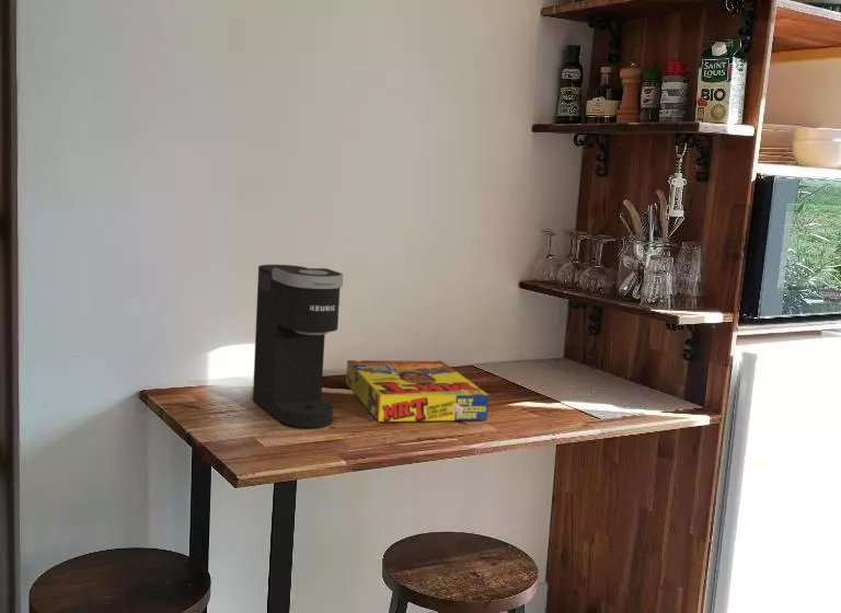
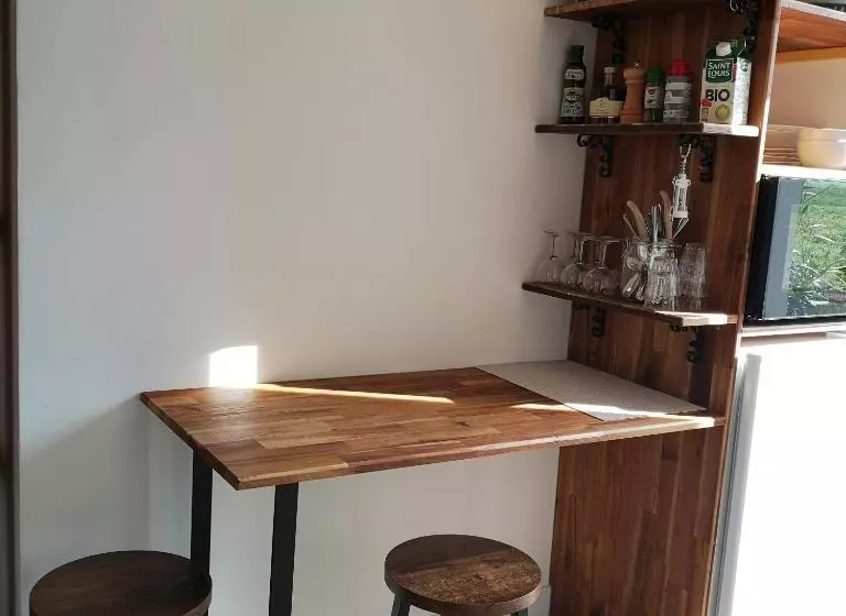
- coffee maker [252,264,344,429]
- cereal box [345,359,489,423]
